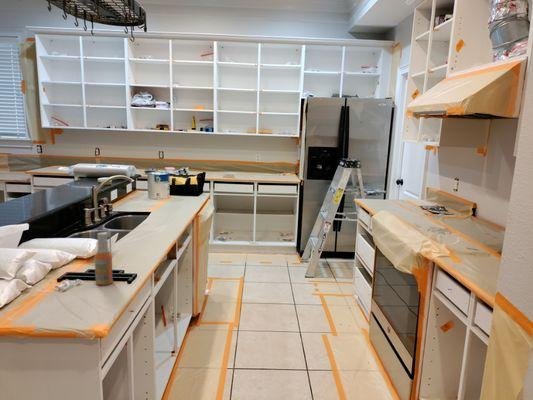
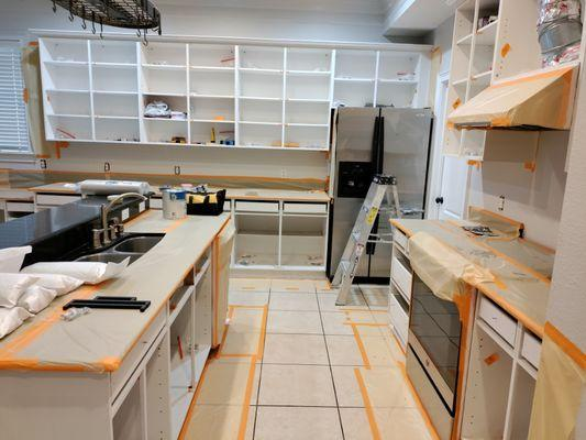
- spray bottle [93,230,114,286]
